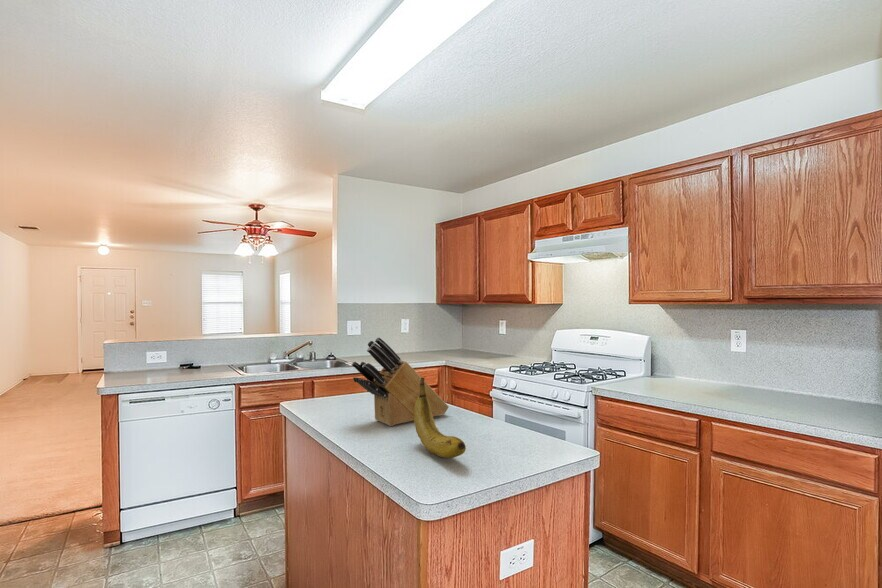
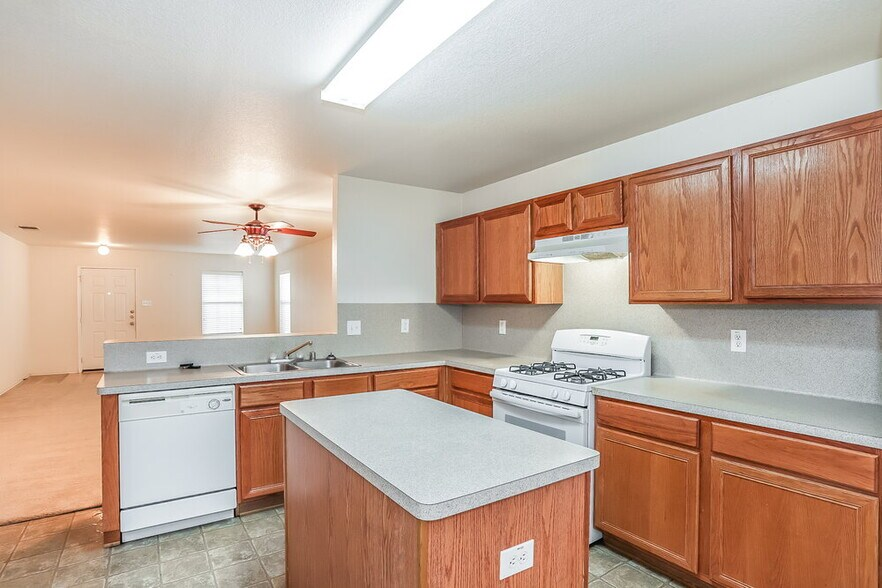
- knife block [351,336,450,427]
- banana [413,377,467,459]
